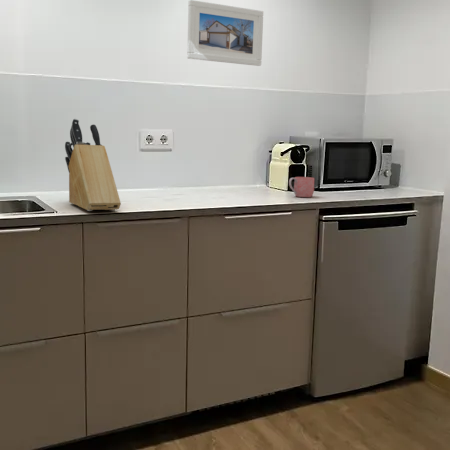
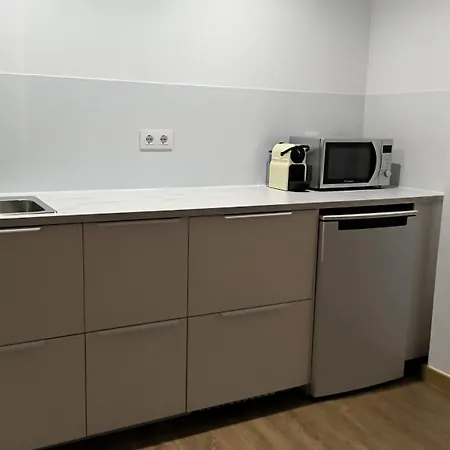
- mug [288,176,315,198]
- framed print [186,0,264,67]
- knife block [64,118,122,212]
